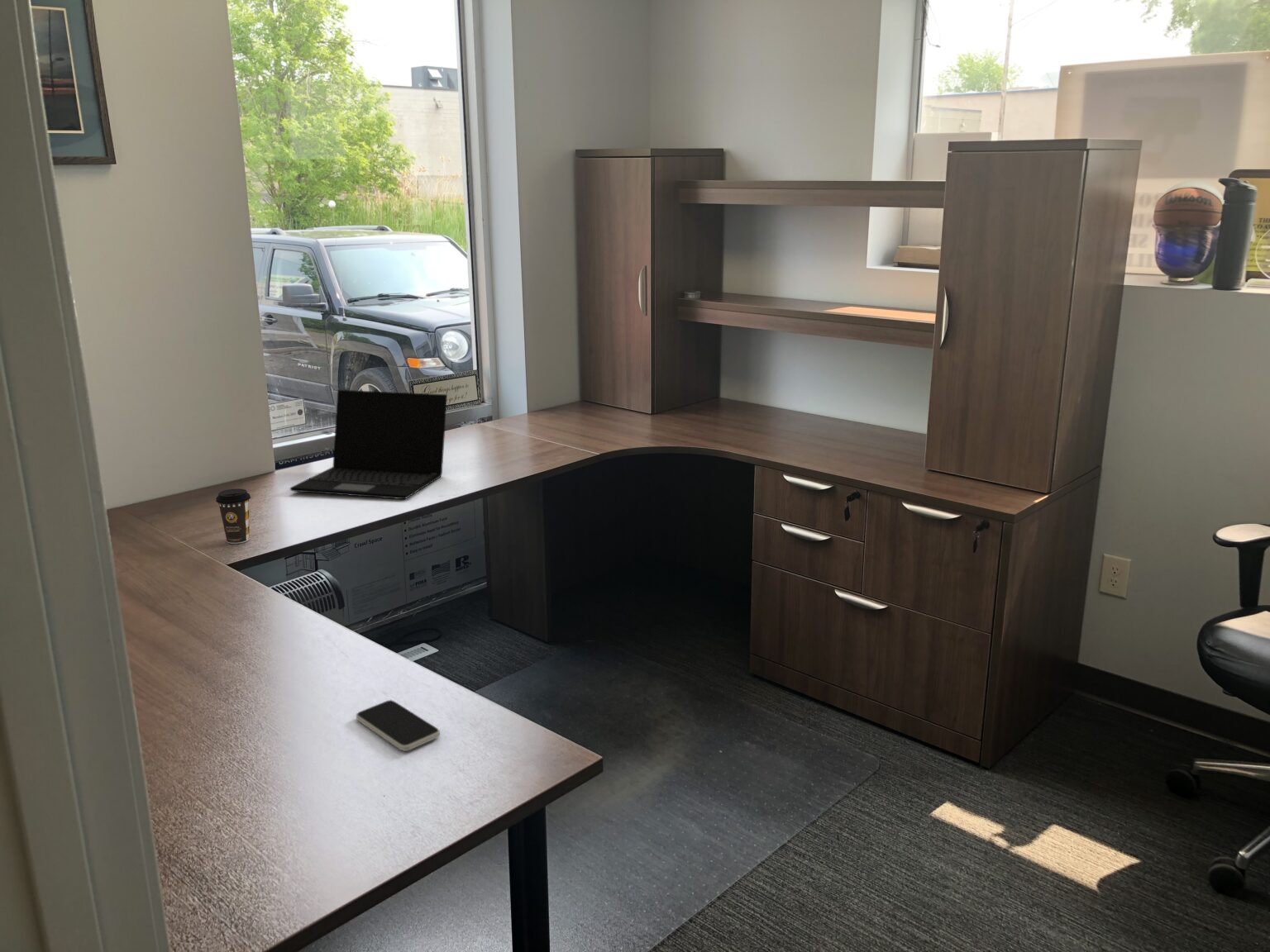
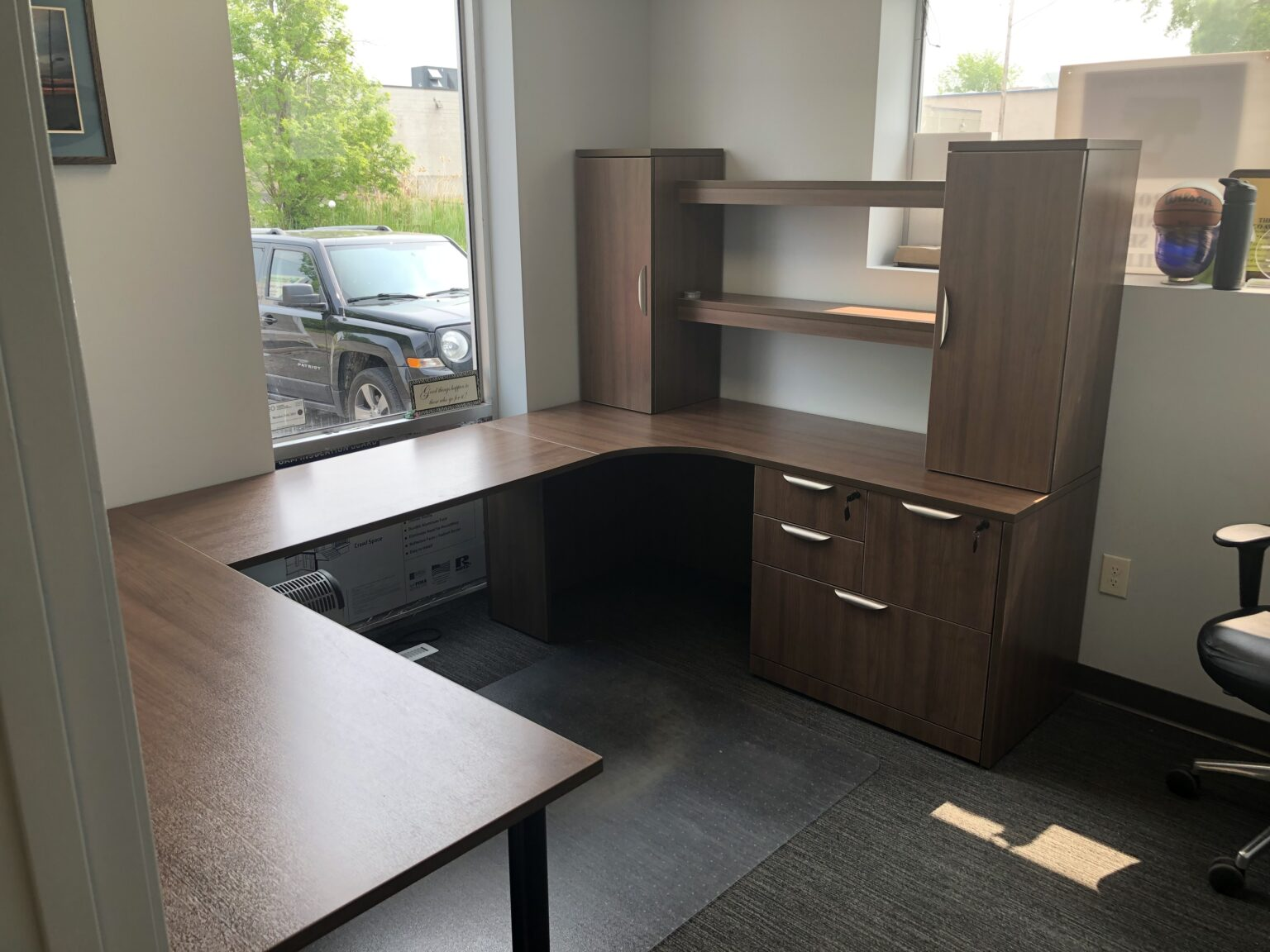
- smartphone [356,699,441,752]
- laptop [289,389,448,500]
- coffee cup [215,488,251,545]
